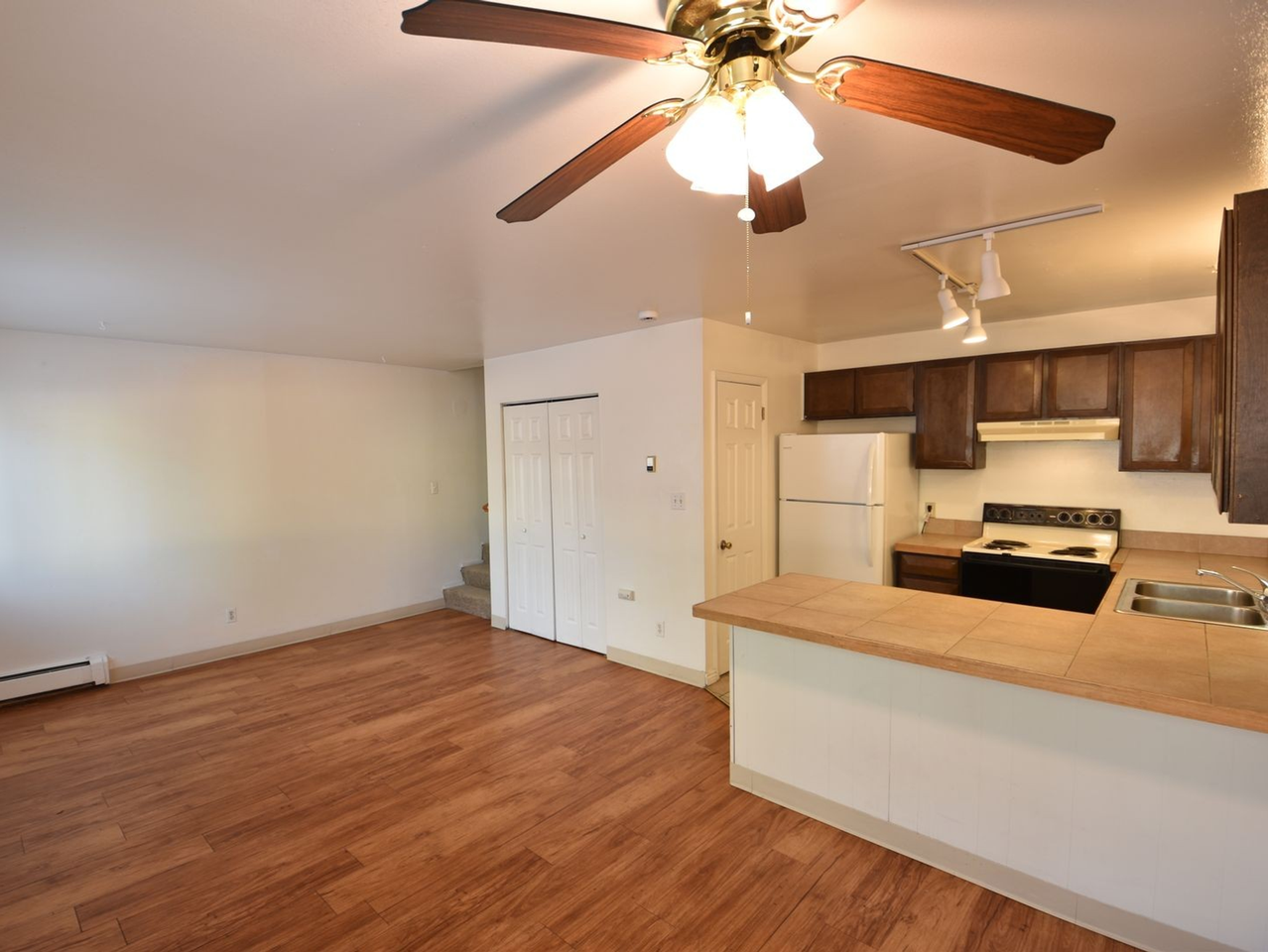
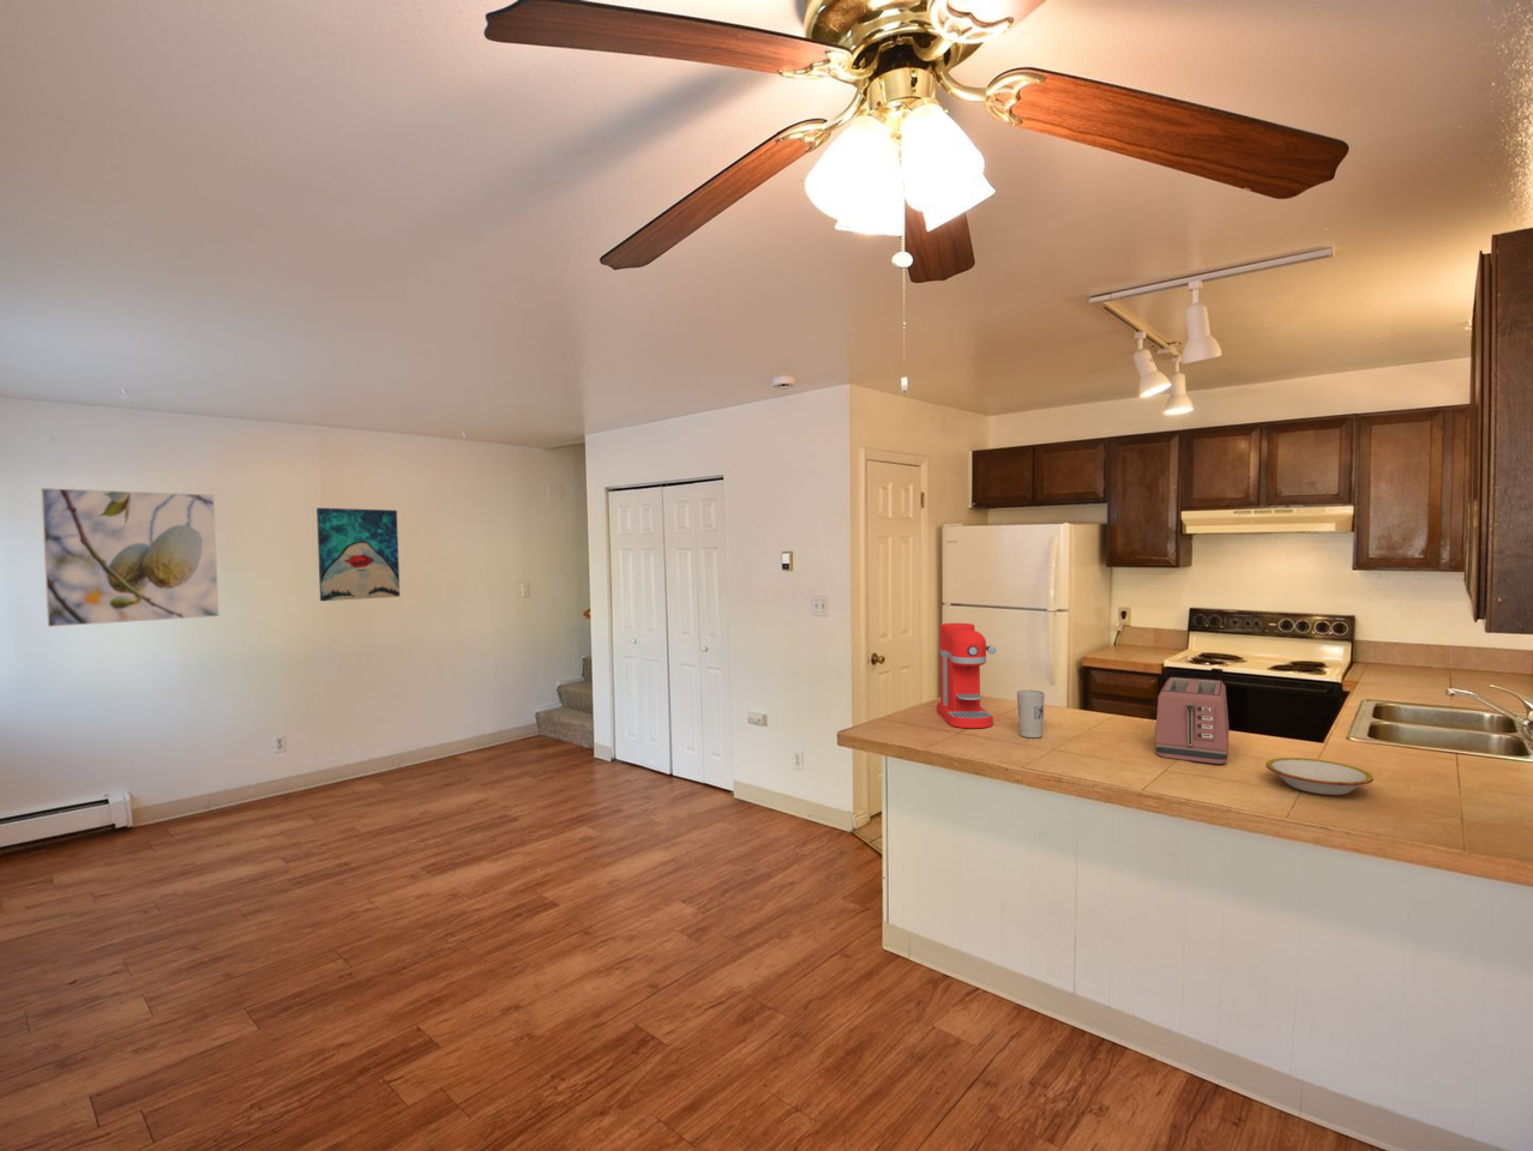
+ cup [1016,689,1046,739]
+ wall art [316,507,400,602]
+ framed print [40,487,220,629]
+ toaster [1153,676,1231,765]
+ bowl [1265,757,1375,796]
+ coffee maker [936,623,996,729]
